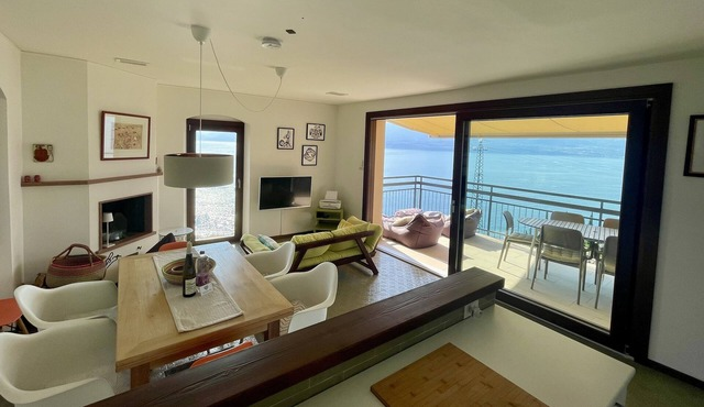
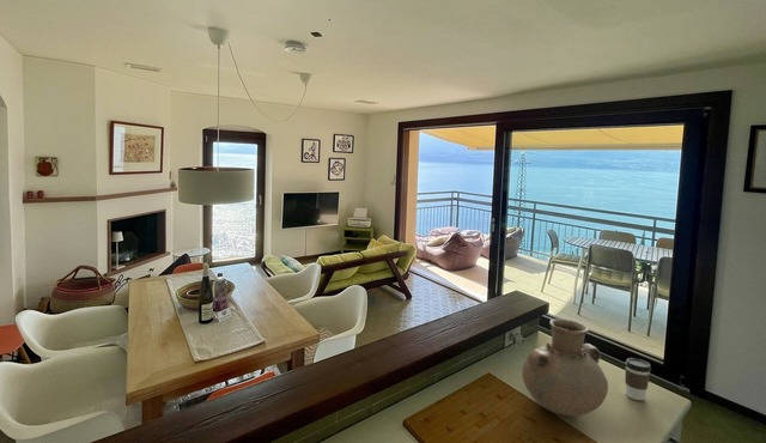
+ vase [521,318,609,418]
+ coffee cup [624,357,652,401]
